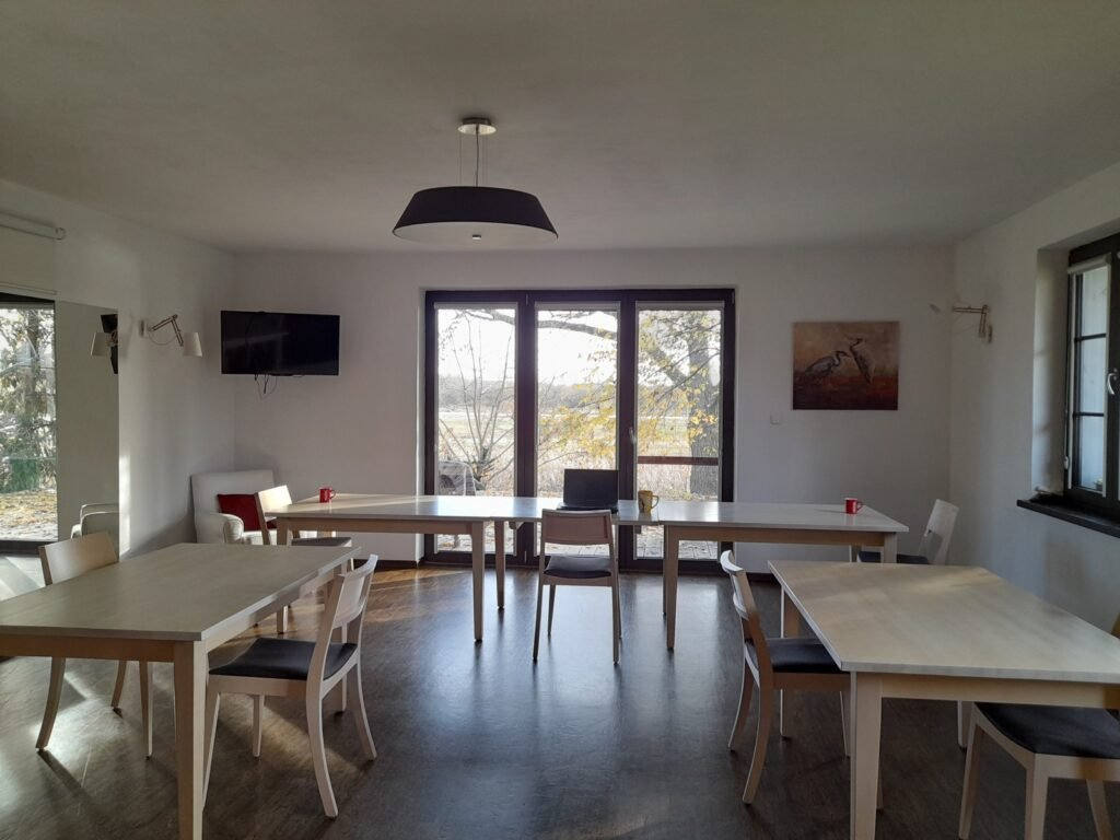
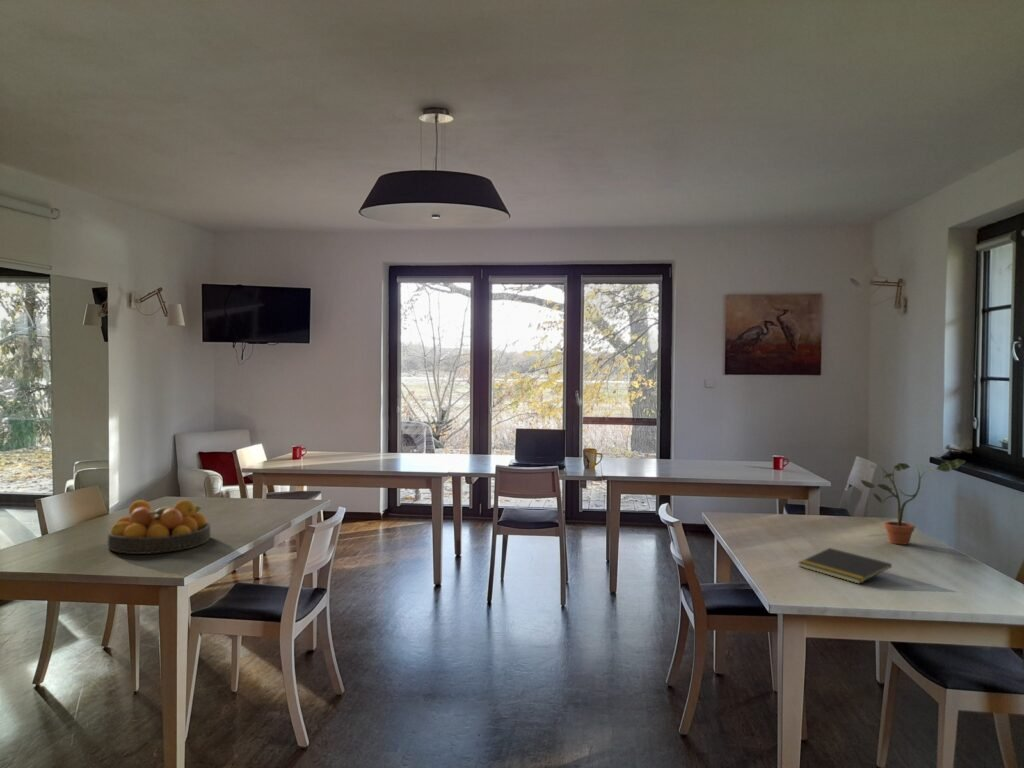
+ potted plant [860,458,967,546]
+ fruit bowl [106,499,212,555]
+ notepad [797,547,893,585]
